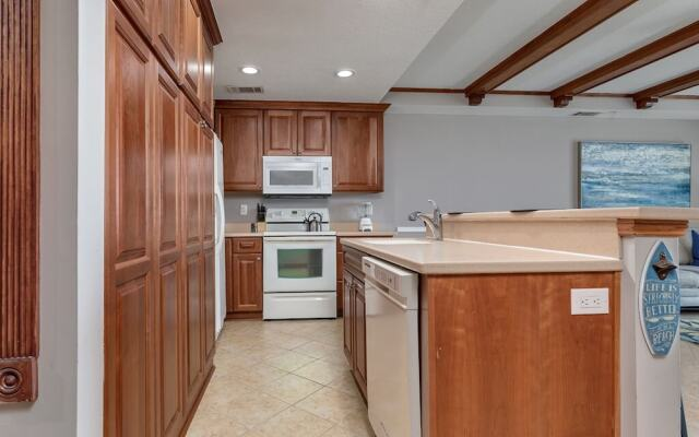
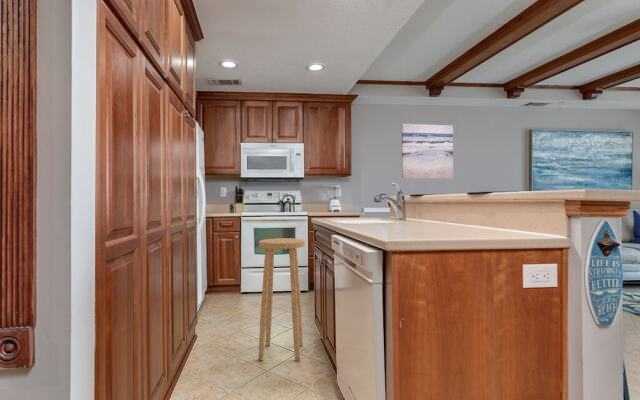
+ wall art [401,123,454,180]
+ stool [258,237,306,362]
